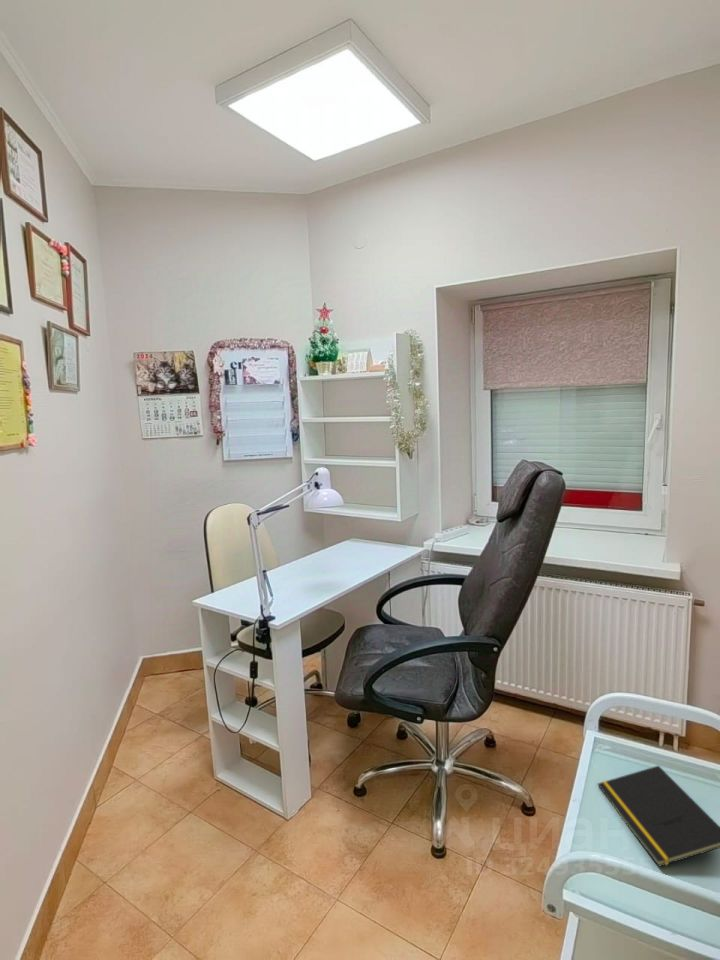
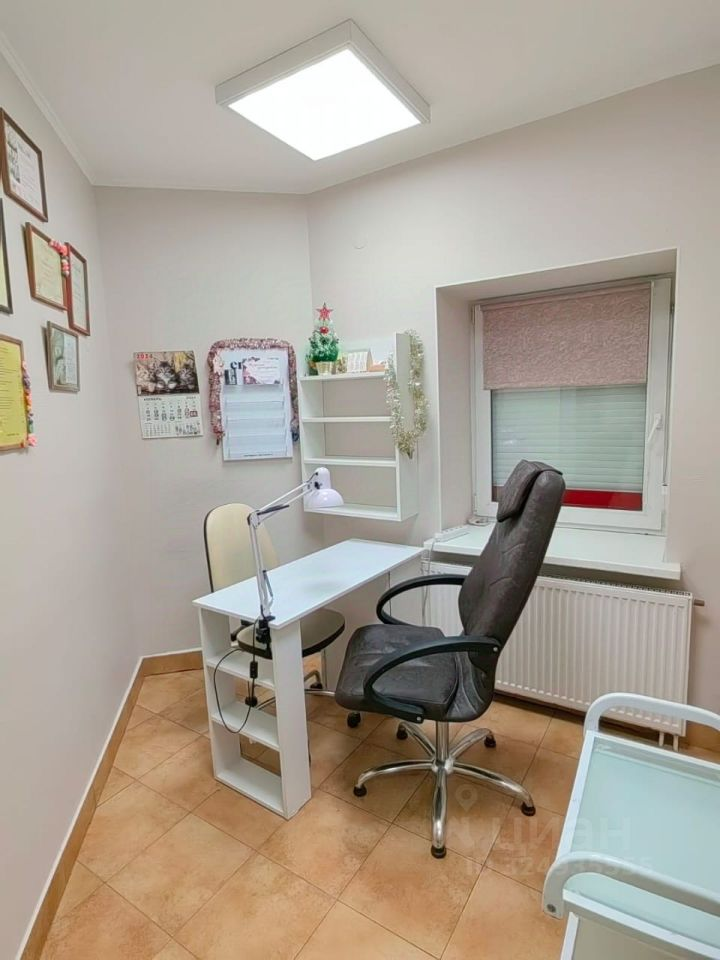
- notepad [597,765,720,868]
